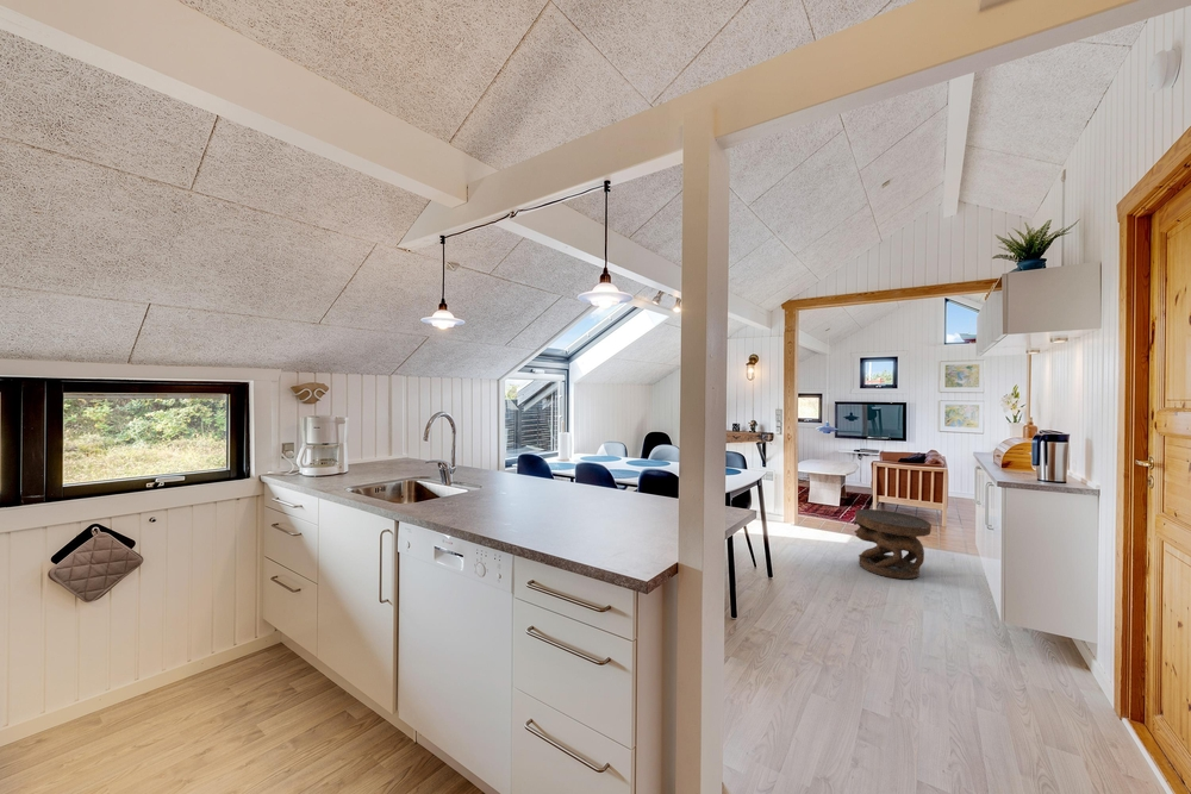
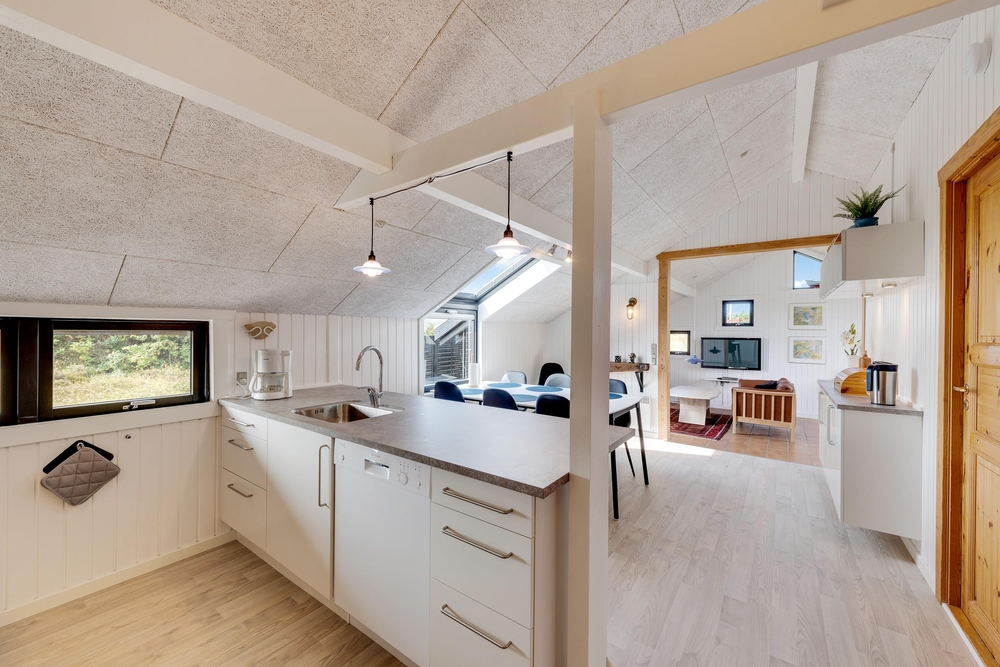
- side table [853,508,933,580]
